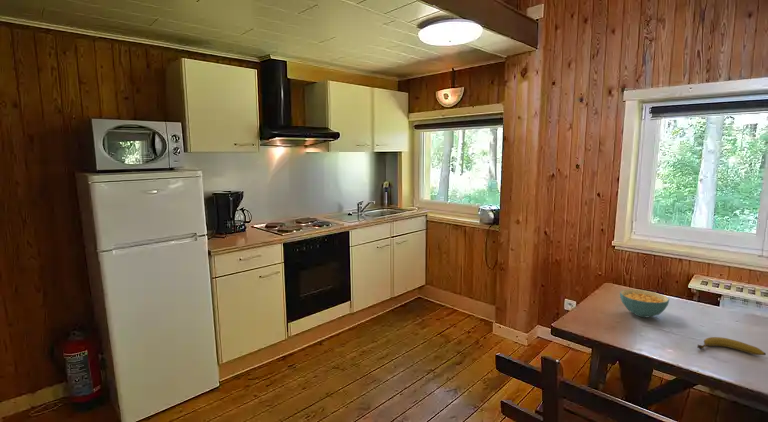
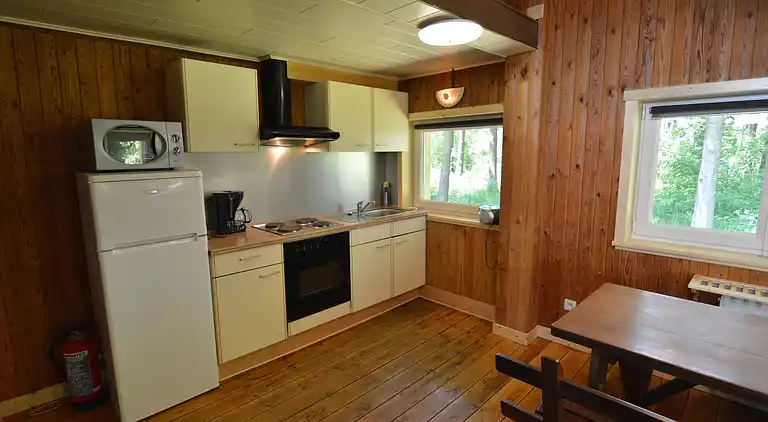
- cereal bowl [619,288,670,318]
- fruit [696,336,767,356]
